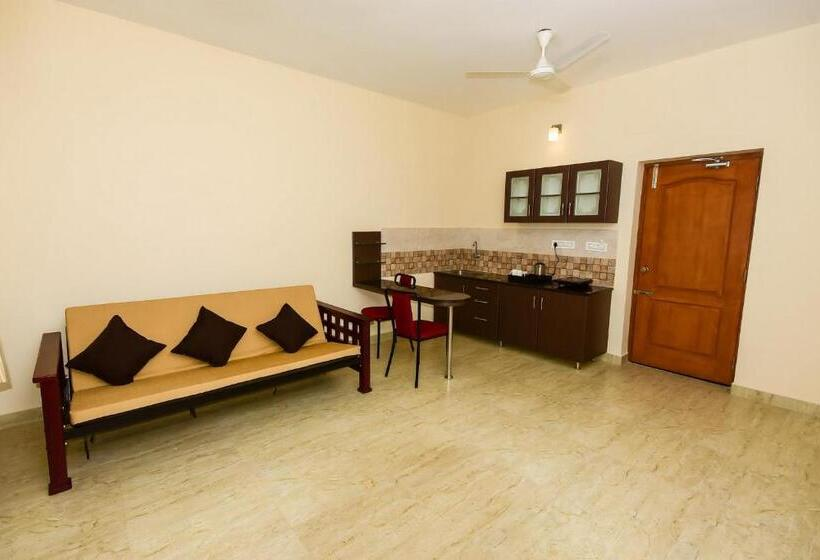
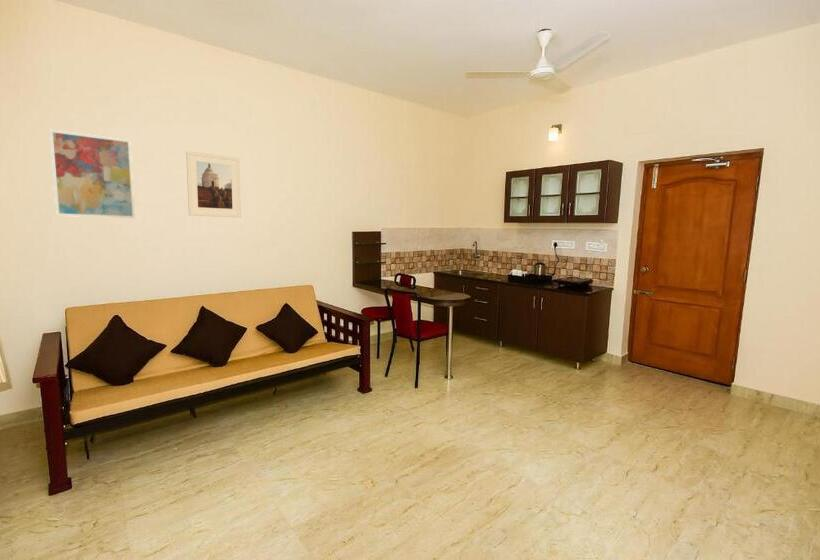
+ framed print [185,150,242,218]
+ wall art [49,129,136,219]
